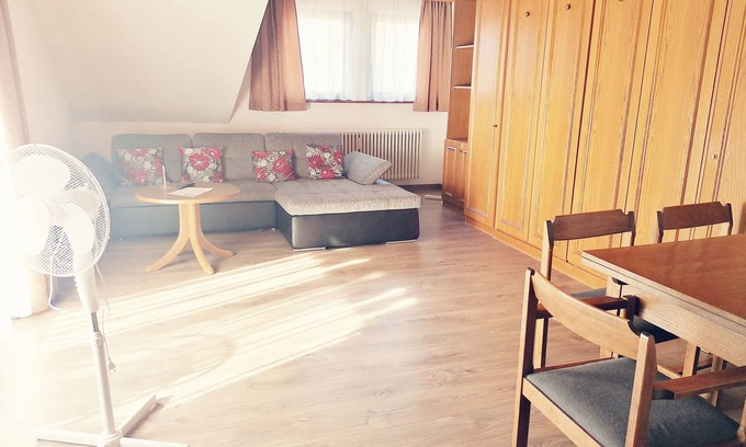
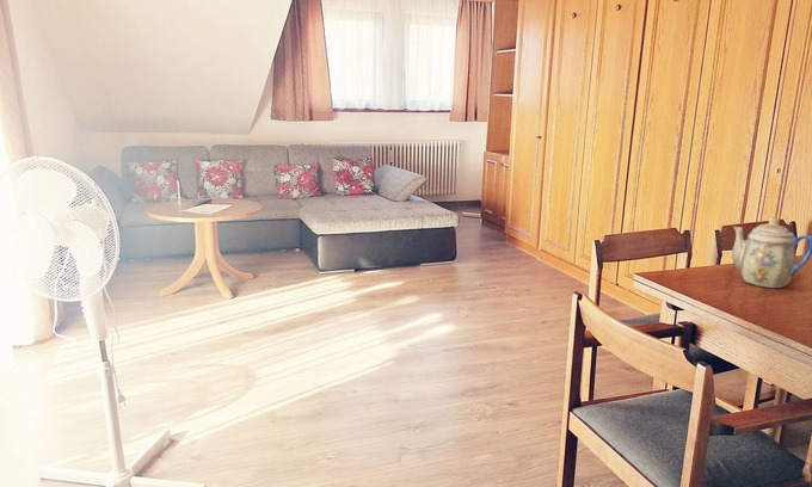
+ teapot [731,217,812,289]
